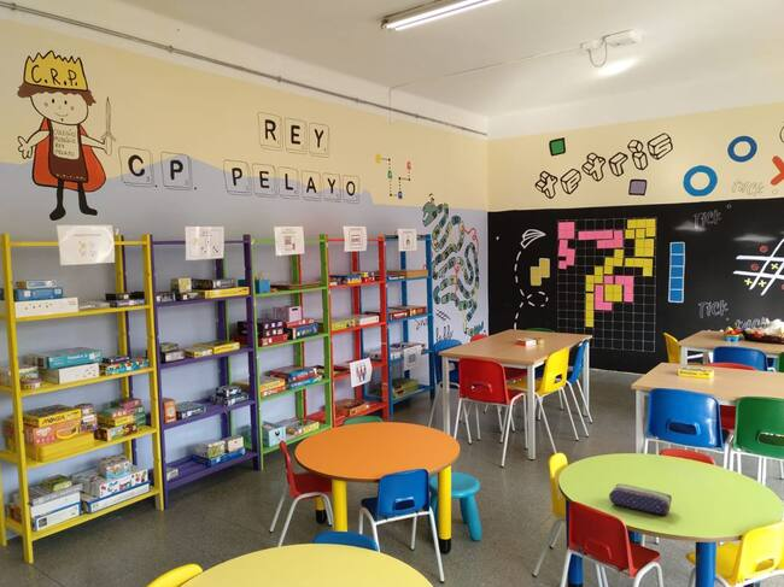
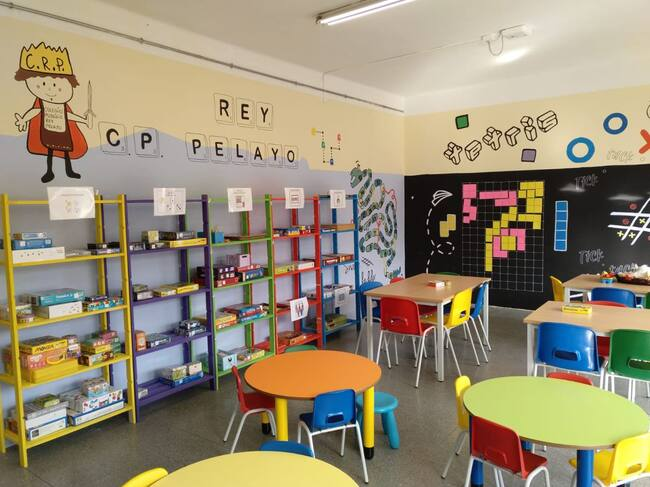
- pencil case [608,483,673,516]
